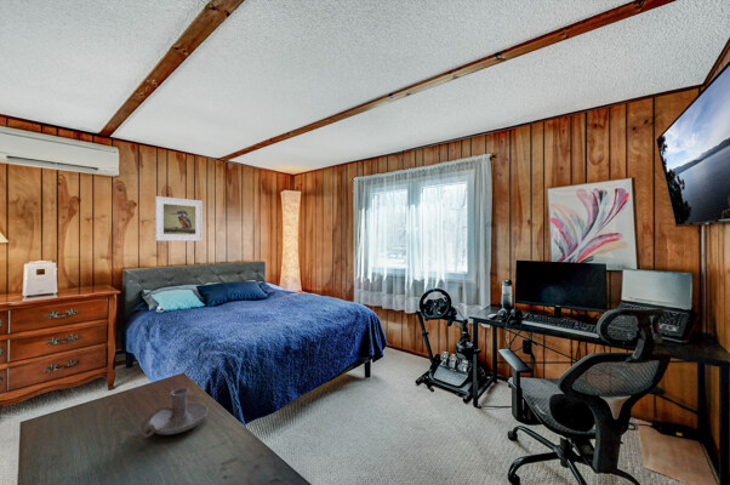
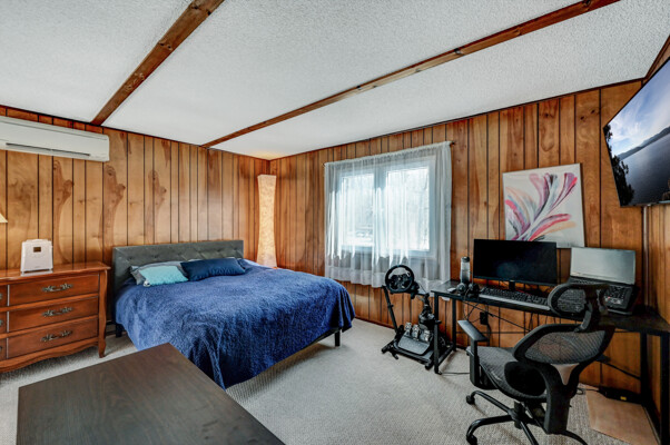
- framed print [154,195,204,242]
- candle holder [139,387,209,439]
